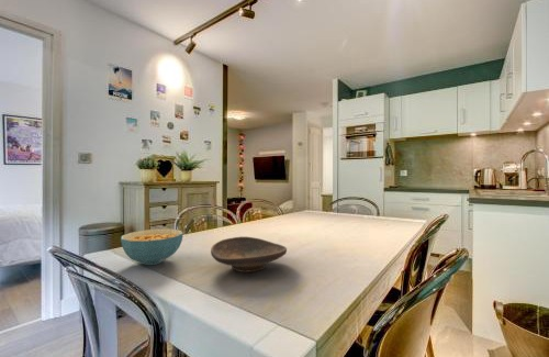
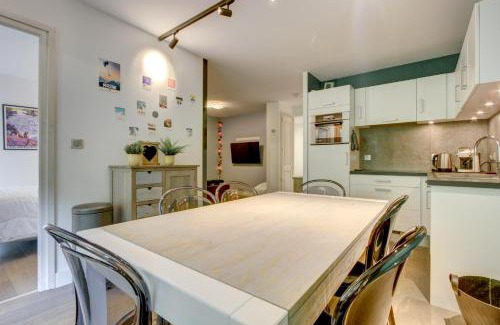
- decorative bowl [210,236,288,272]
- cereal bowl [120,228,184,266]
